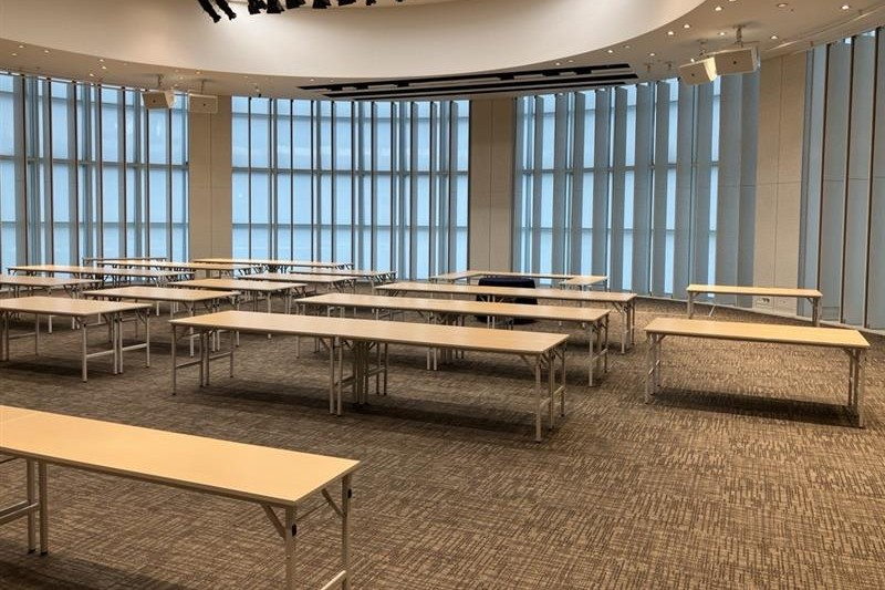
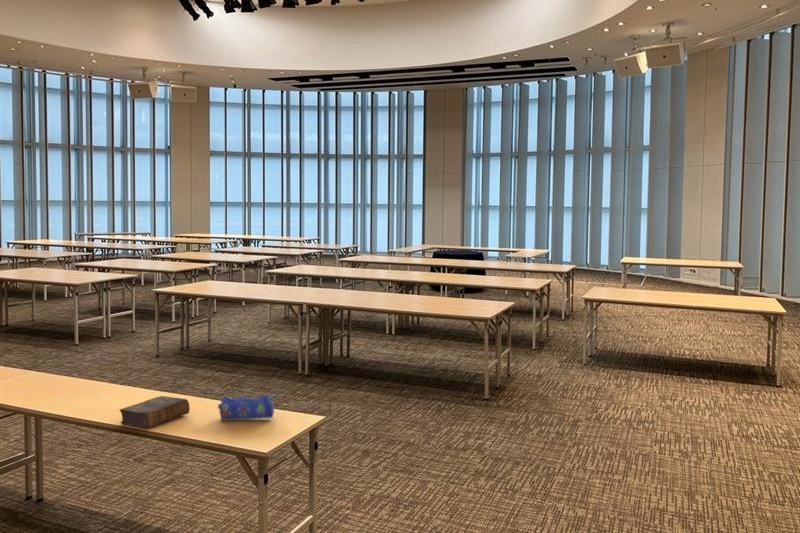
+ pencil case [217,394,275,421]
+ book [119,395,191,429]
